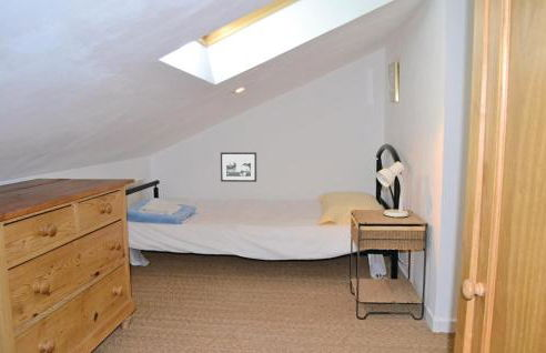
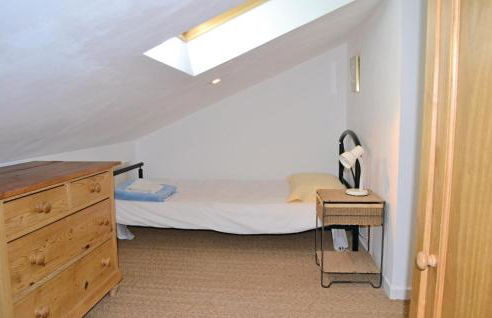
- picture frame [220,151,257,183]
